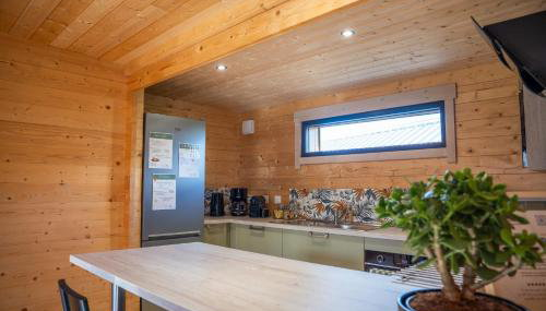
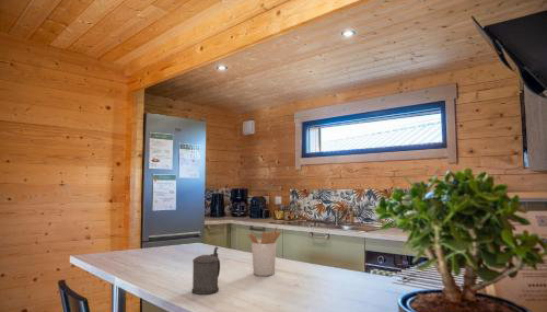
+ utensil holder [247,226,282,277]
+ beer stein [191,246,221,296]
